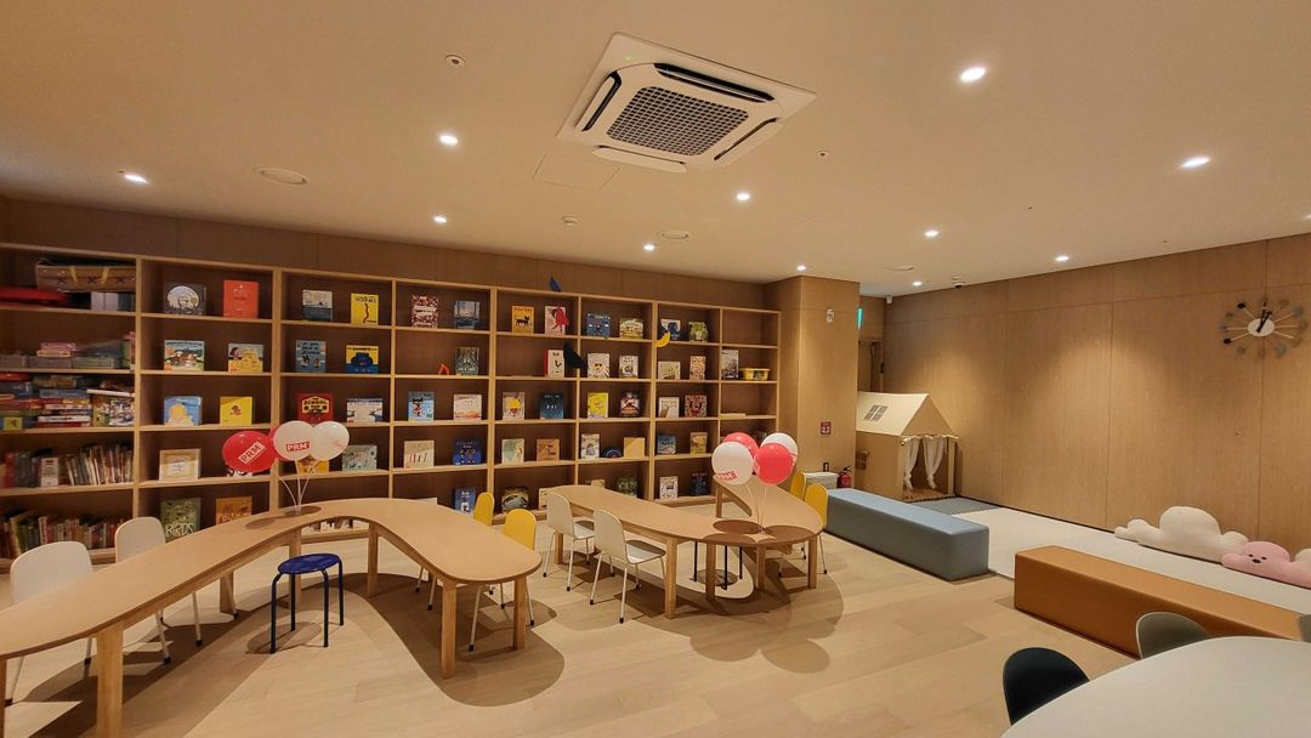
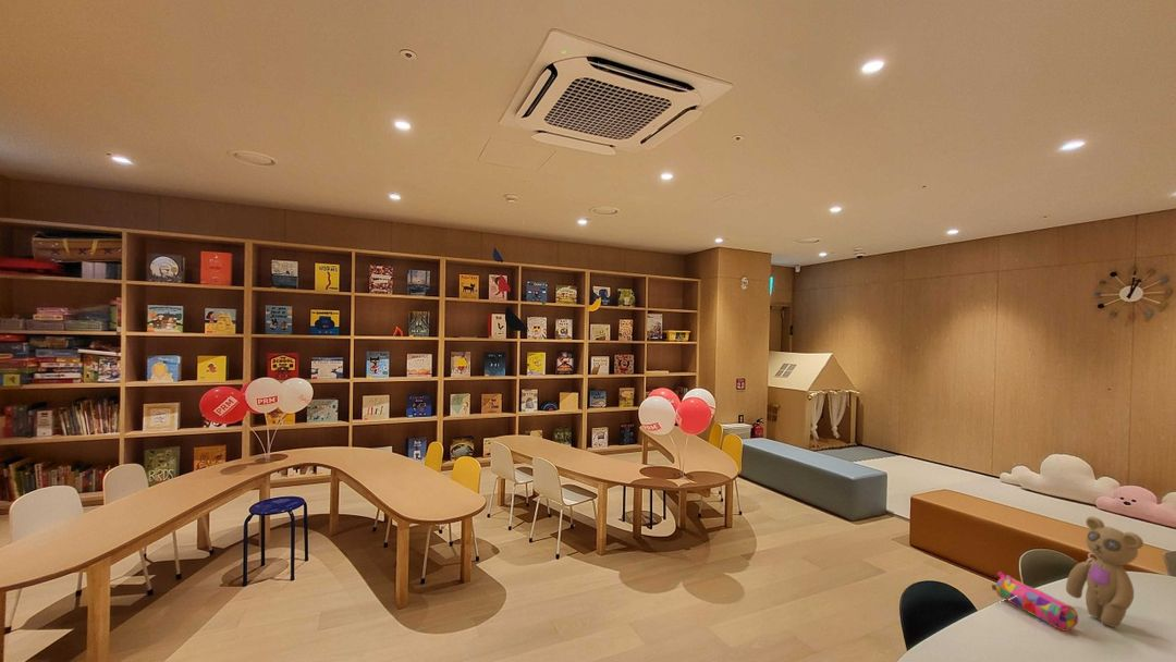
+ teddy bear [1065,515,1144,628]
+ pencil case [991,571,1079,633]
